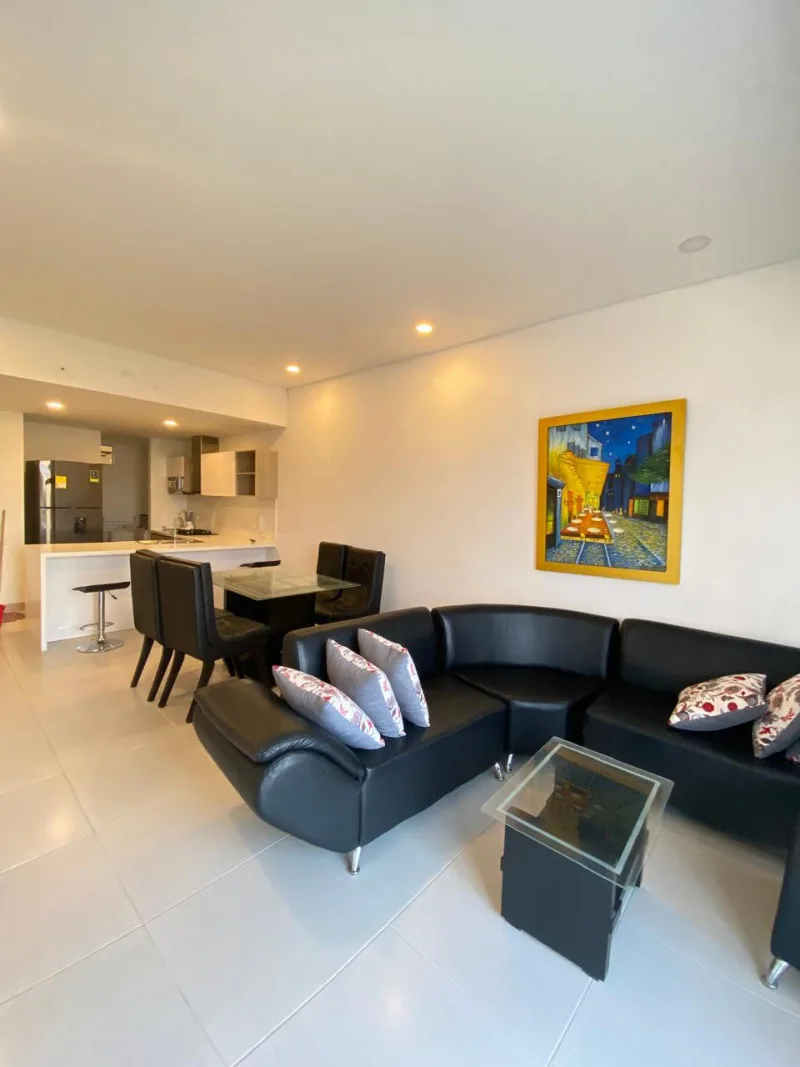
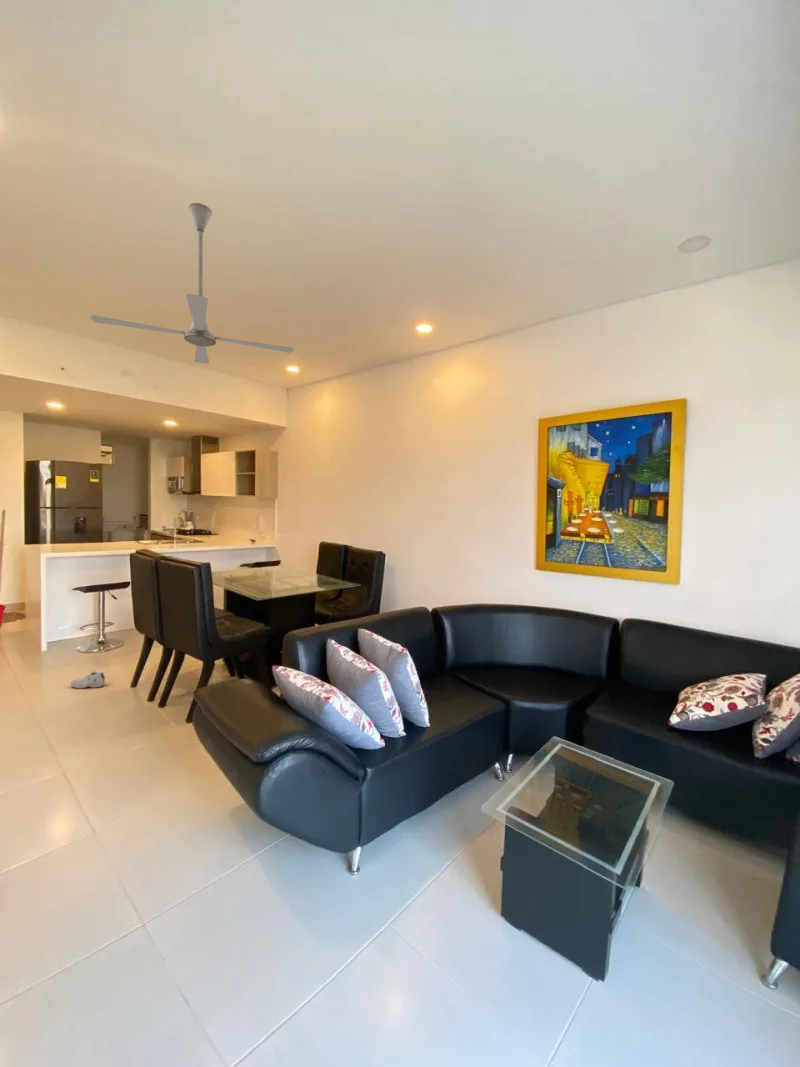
+ shoe [69,668,106,689]
+ ceiling fan [89,202,295,365]
